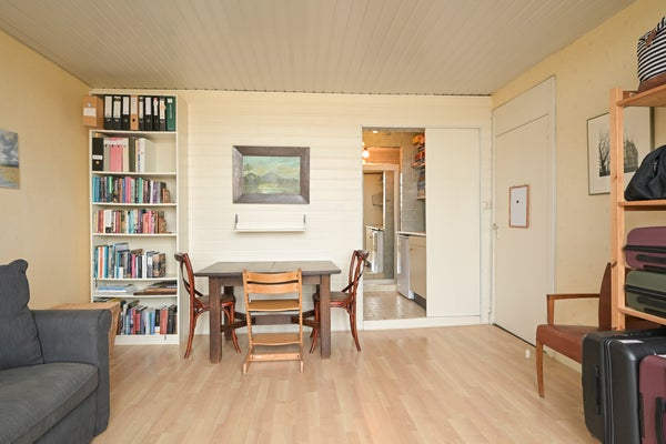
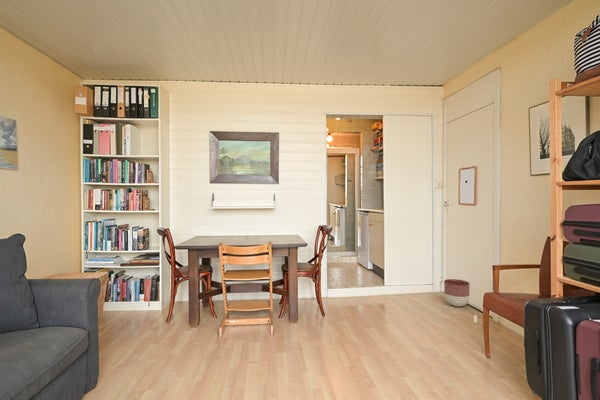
+ planter [443,278,471,307]
